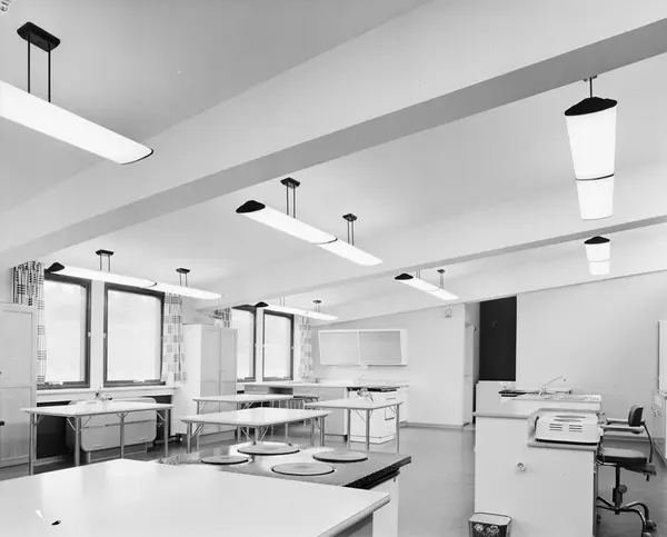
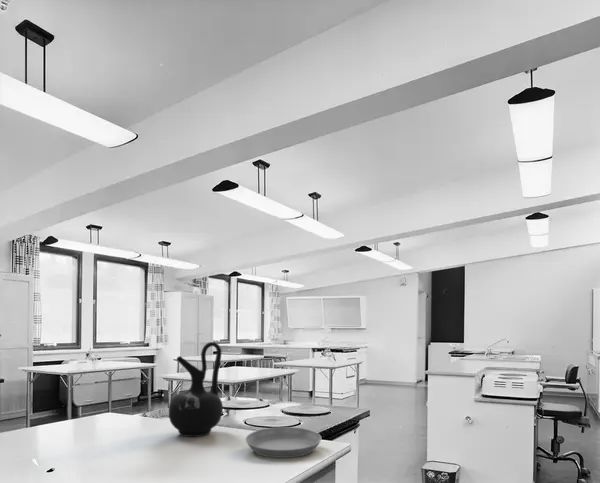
+ saucer [245,426,322,459]
+ ceramic jug [168,341,224,438]
